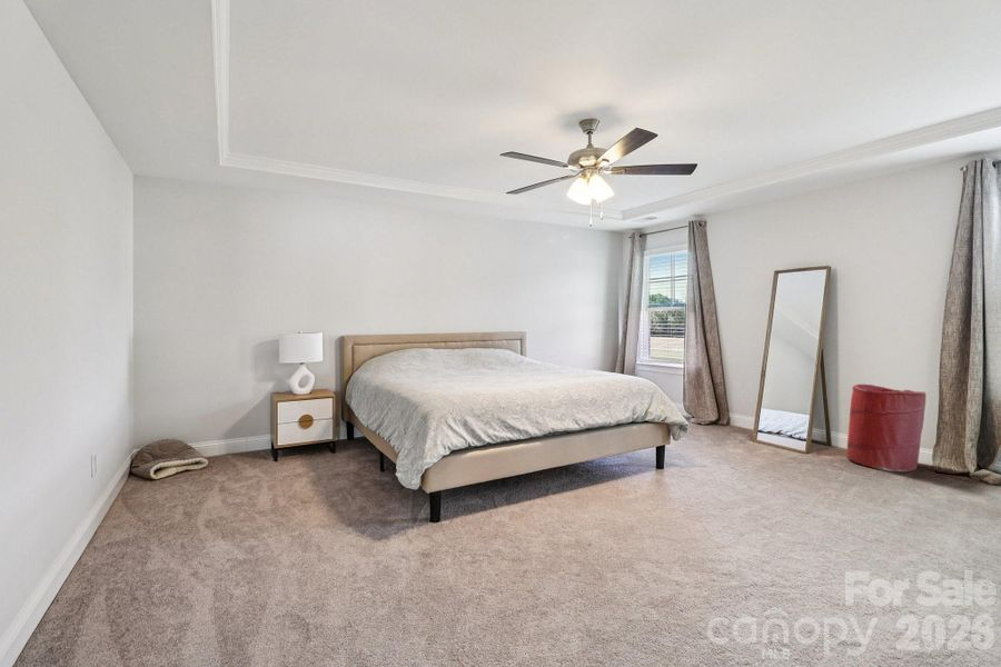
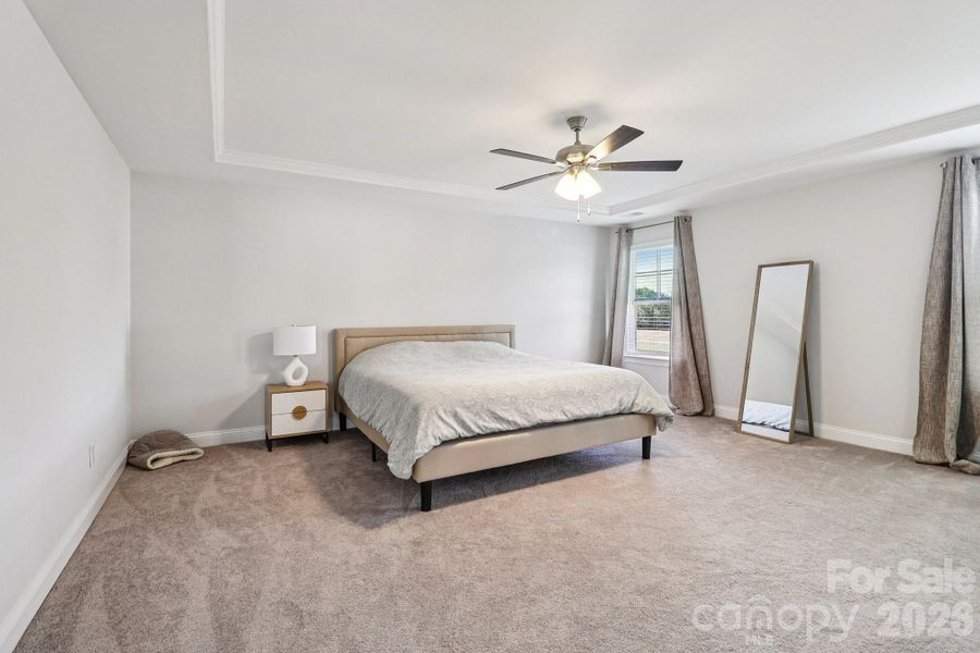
- laundry hamper [845,384,926,472]
